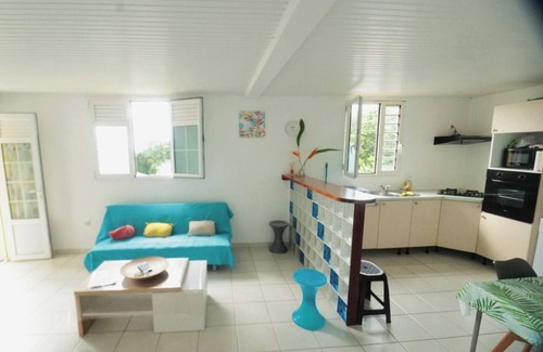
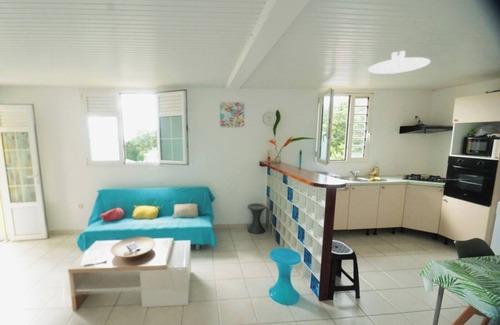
+ ceiling light [367,50,431,75]
